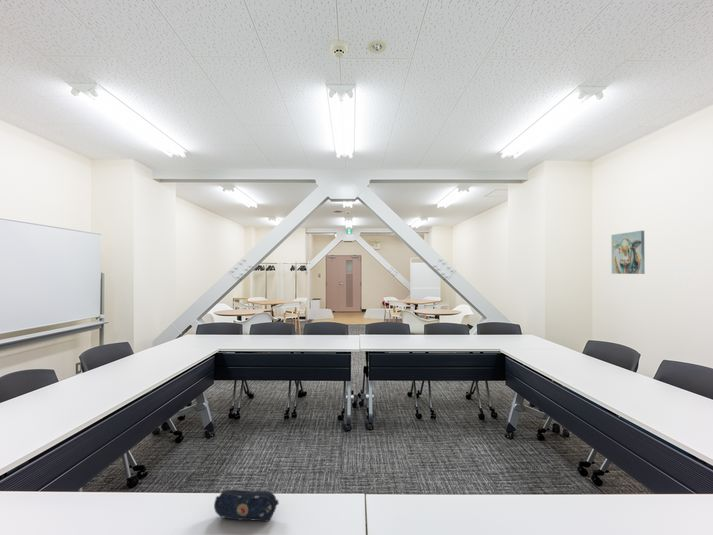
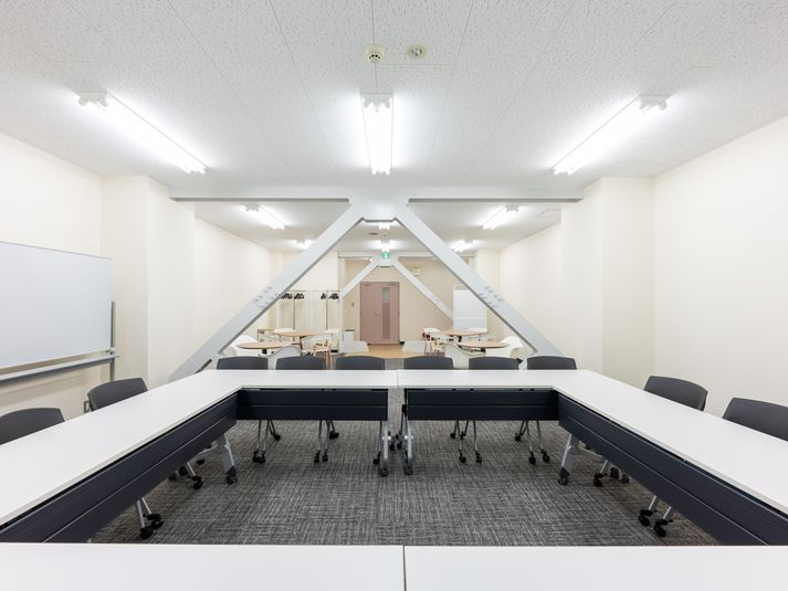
- pencil case [213,489,280,523]
- wall art [611,230,646,275]
